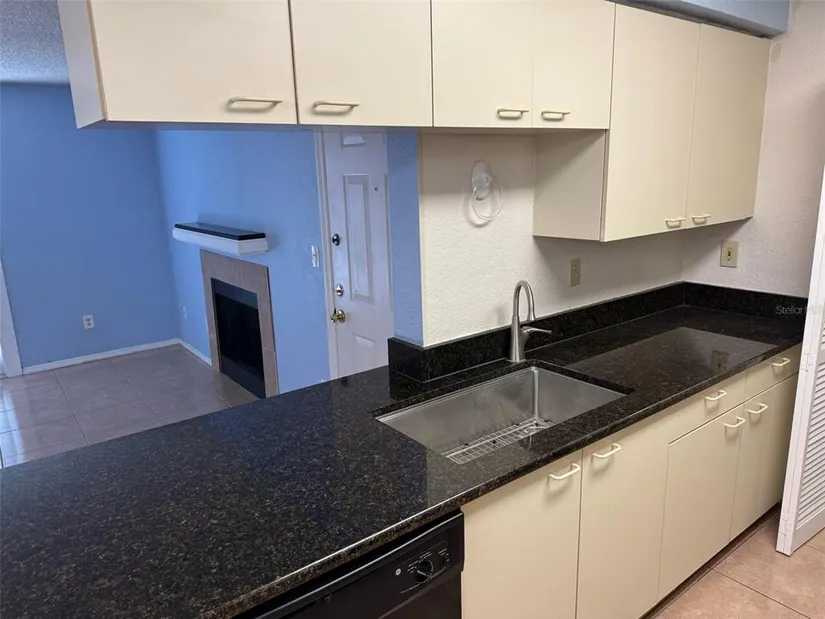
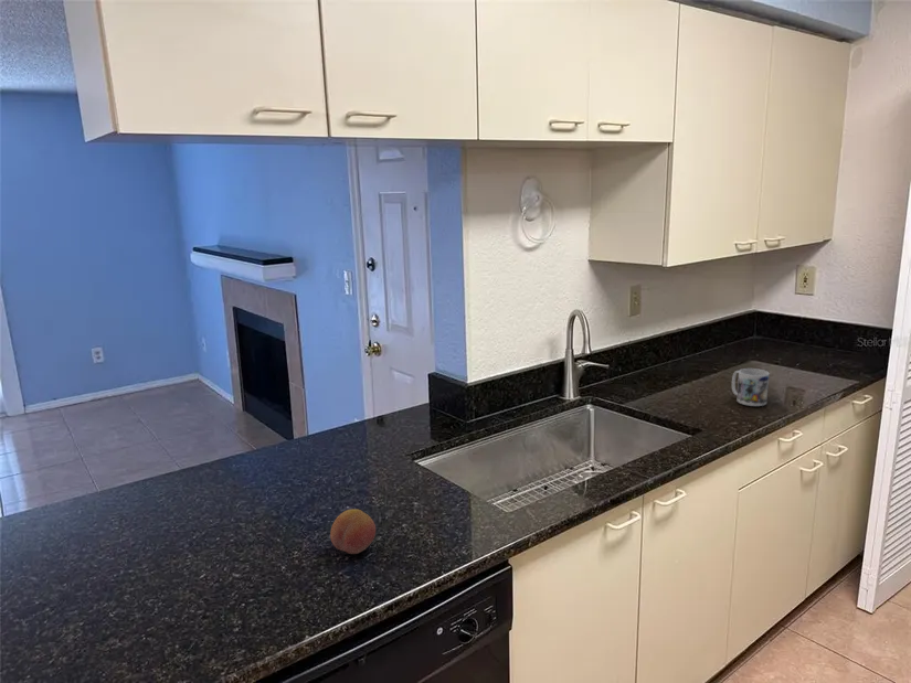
+ mug [731,367,771,407]
+ fruit [329,508,377,555]
